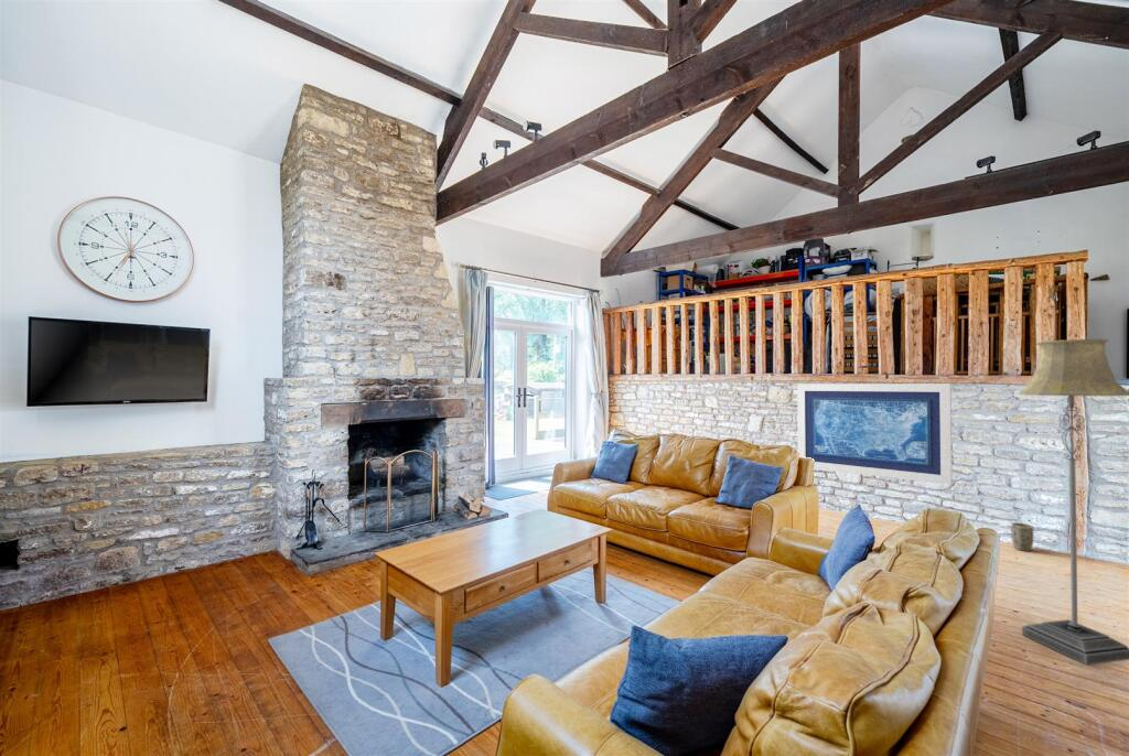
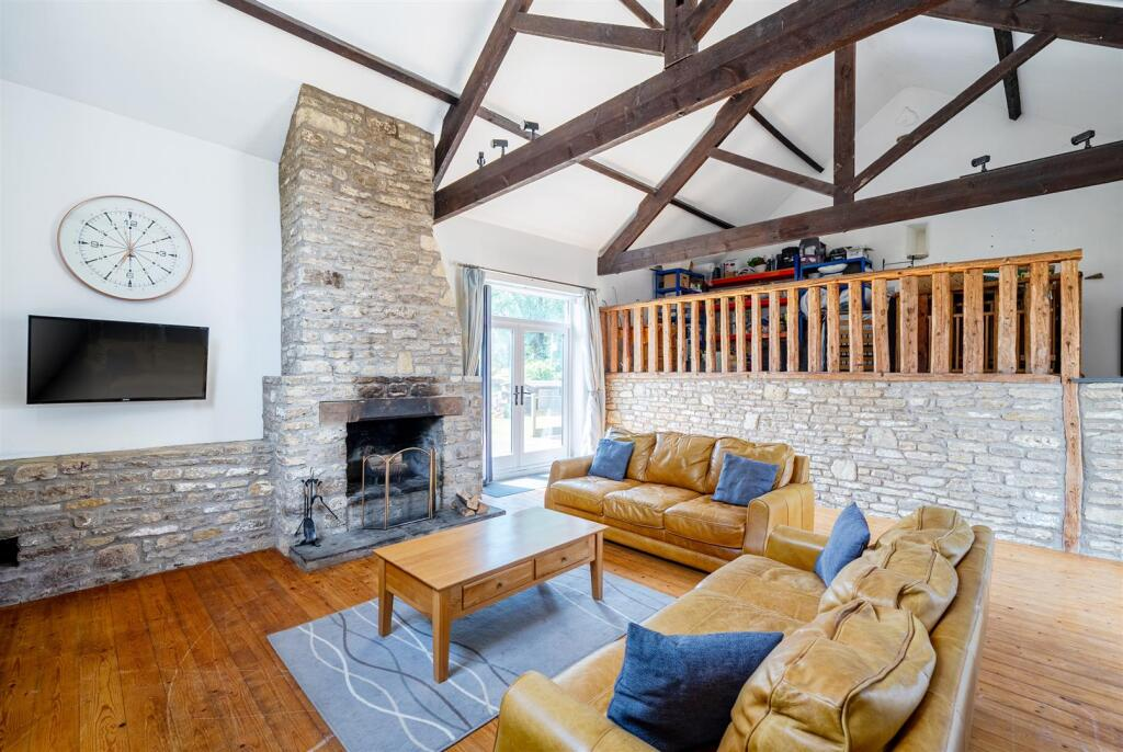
- plant pot [1010,521,1034,552]
- floor lamp [1018,338,1129,666]
- wall art [796,382,954,486]
